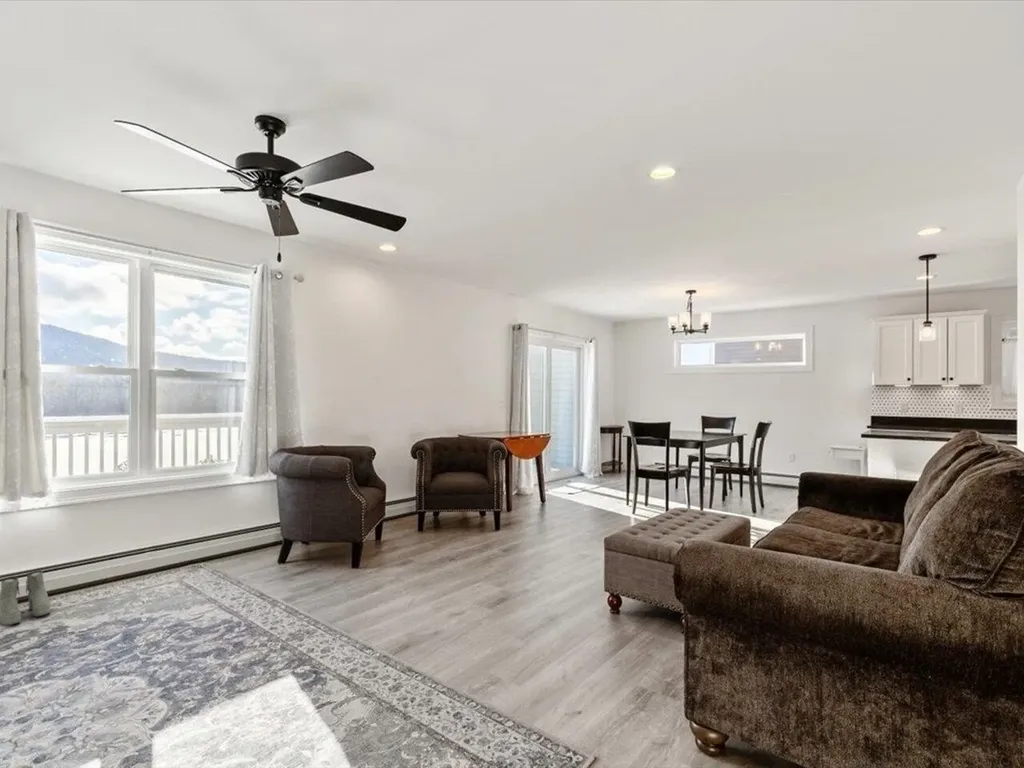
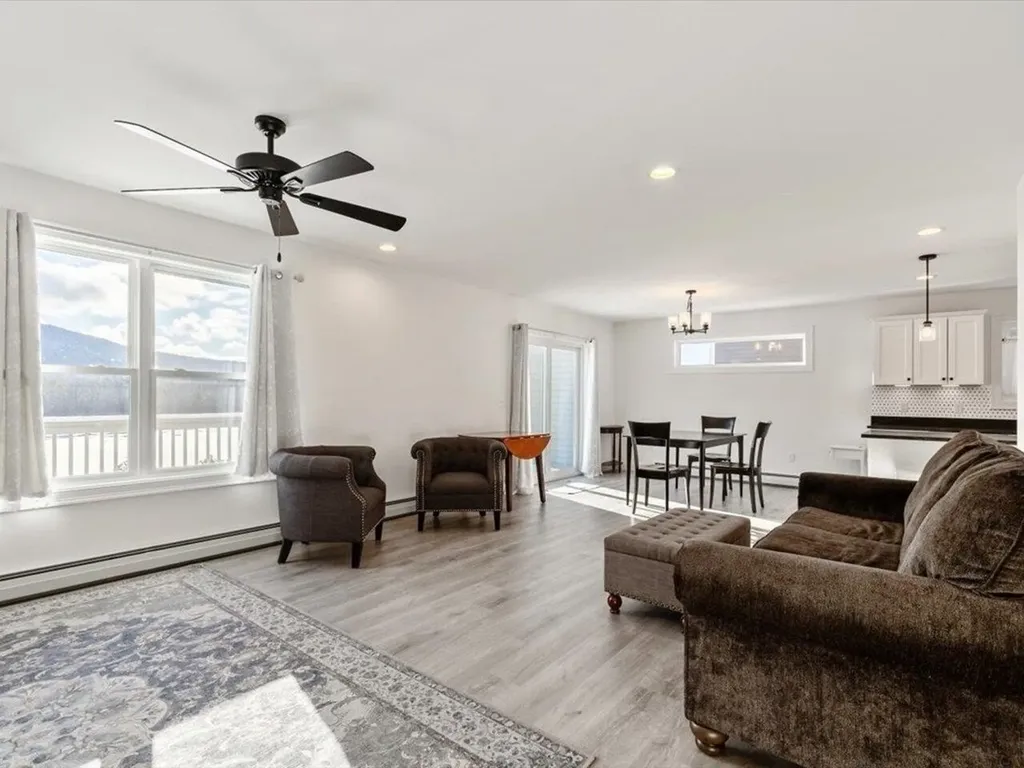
- boots [0,570,52,627]
